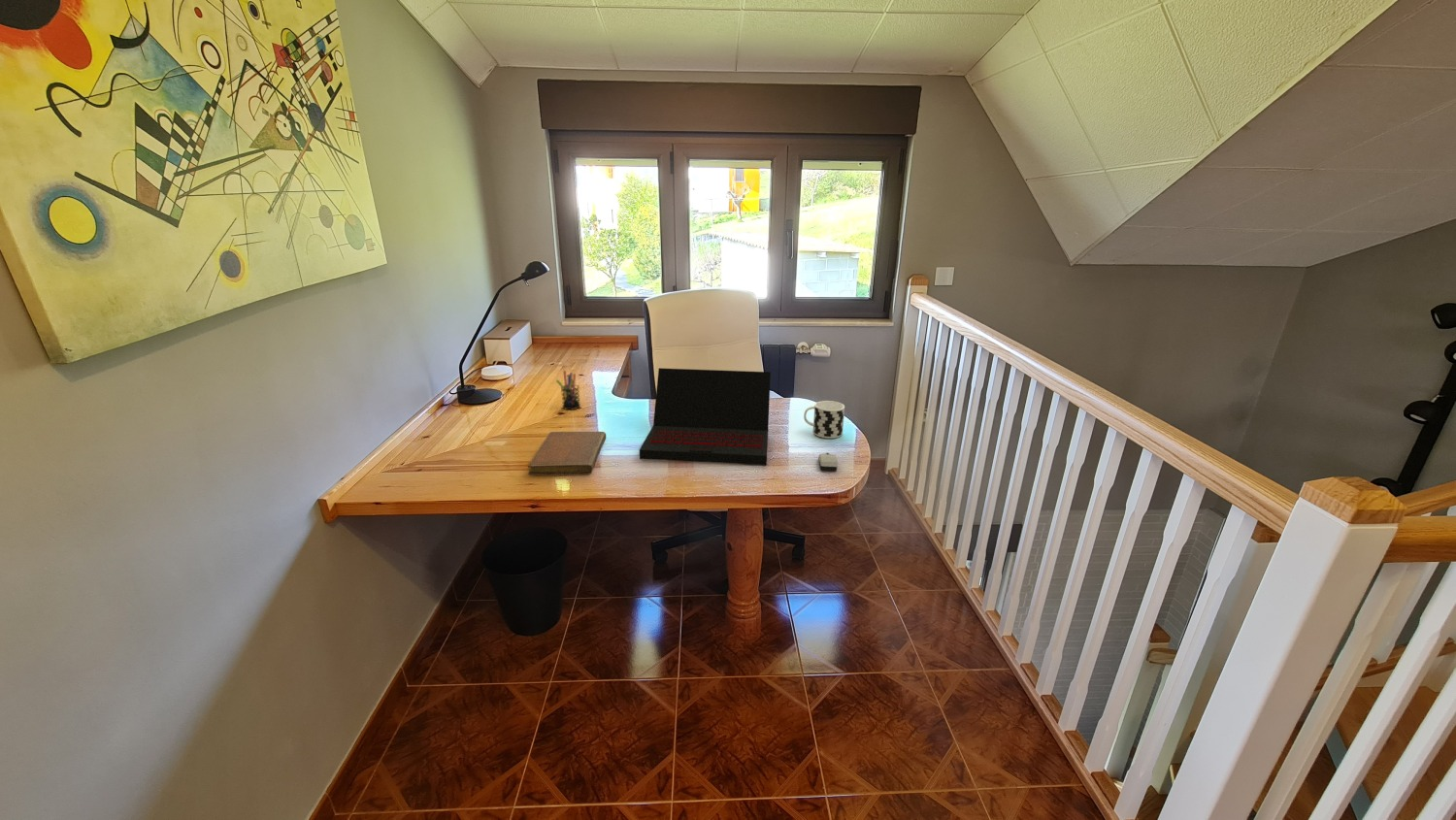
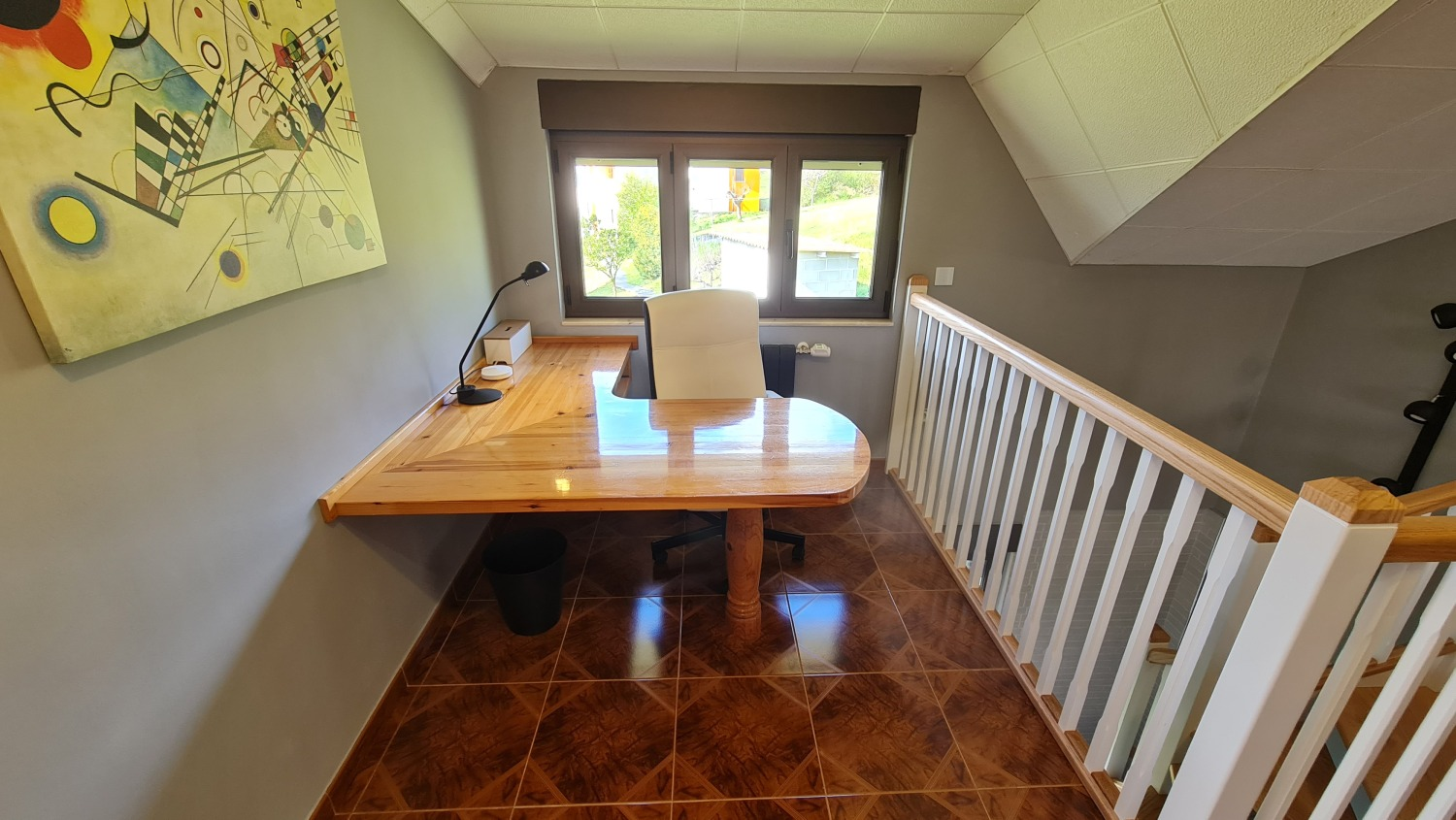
- laptop [639,368,772,466]
- pen holder [555,370,581,410]
- computer mouse [817,452,839,472]
- notebook [527,431,607,476]
- cup [803,400,845,440]
